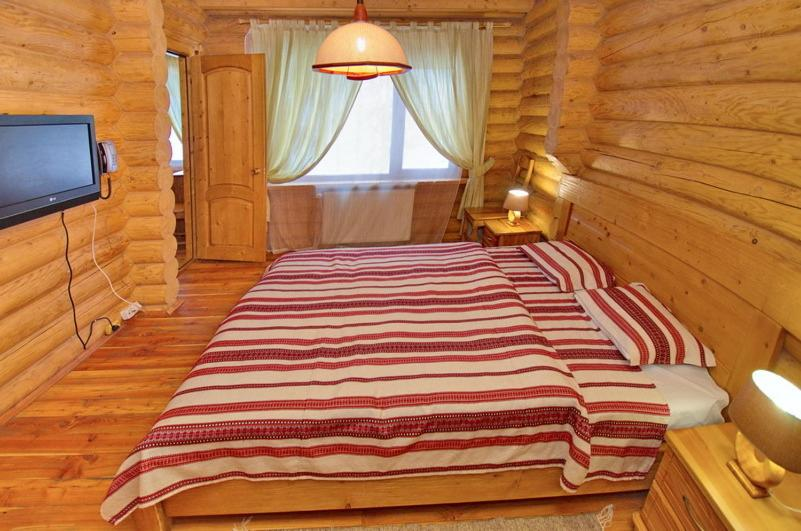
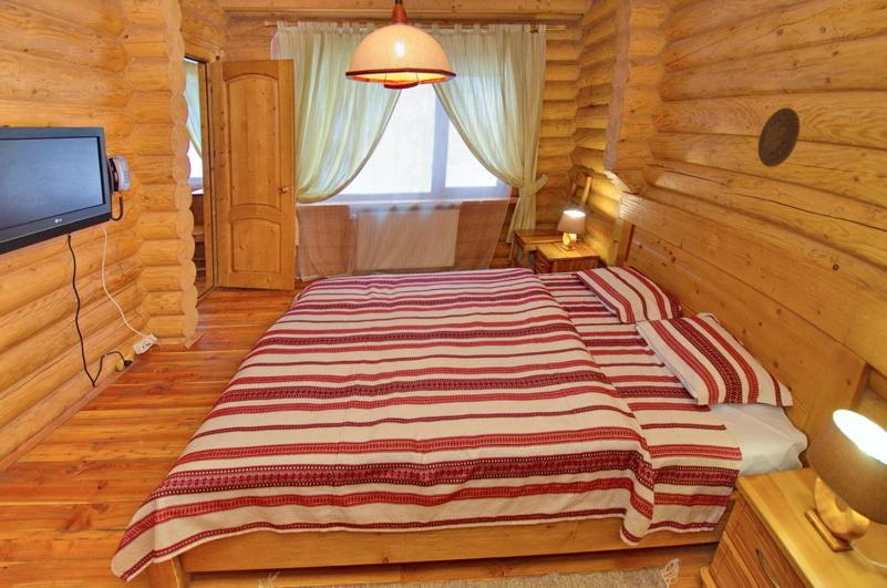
+ decorative plate [757,106,801,168]
